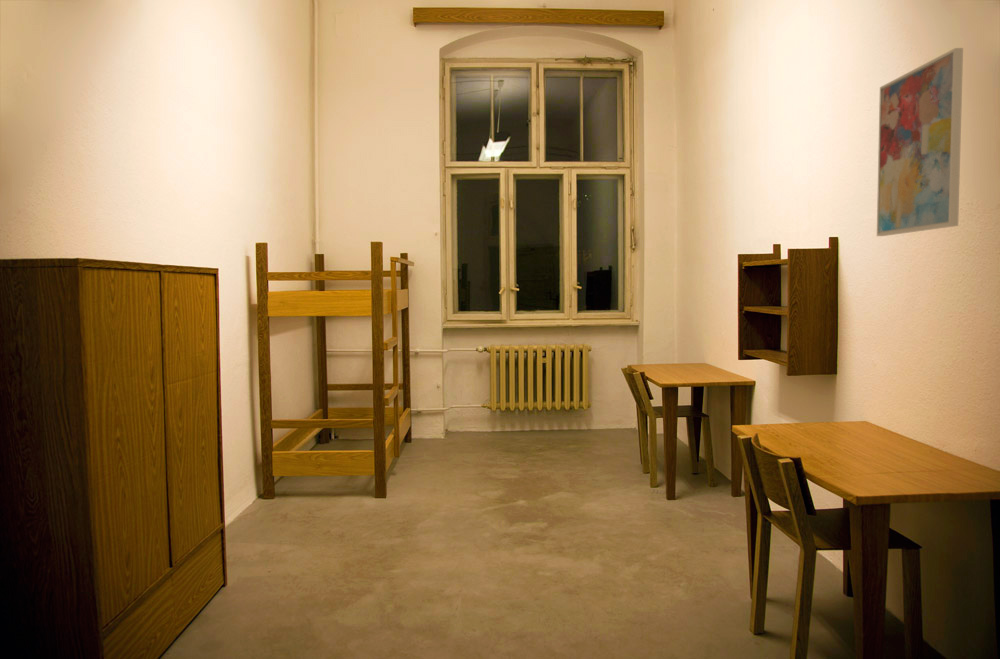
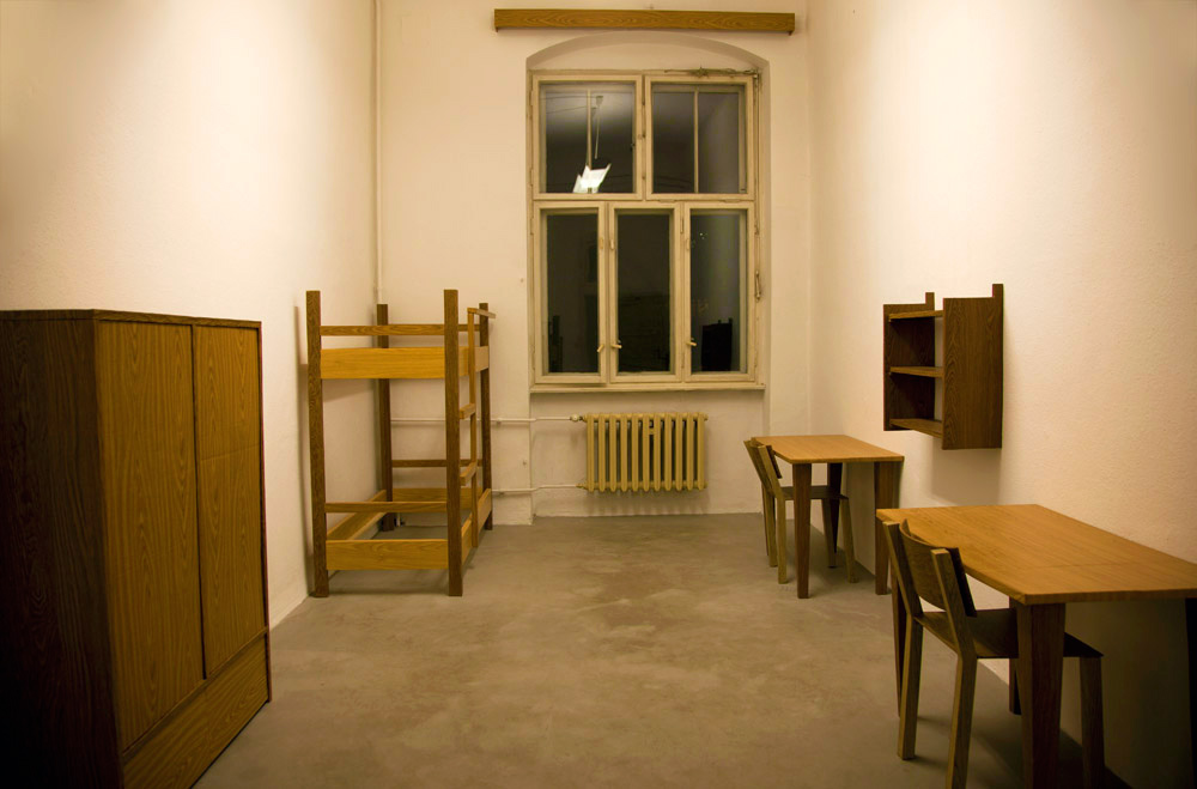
- wall art [876,47,964,237]
